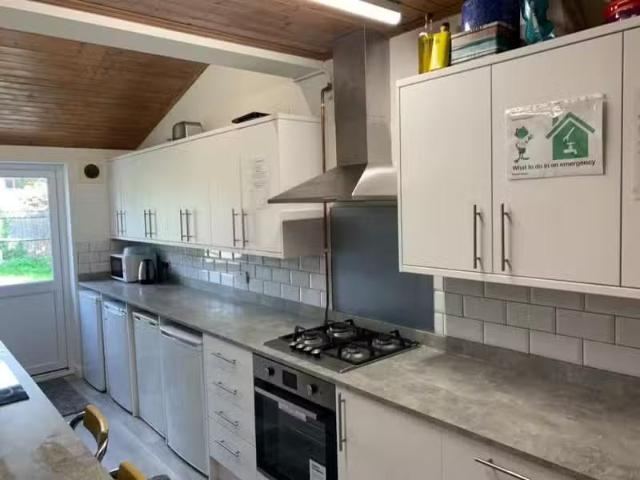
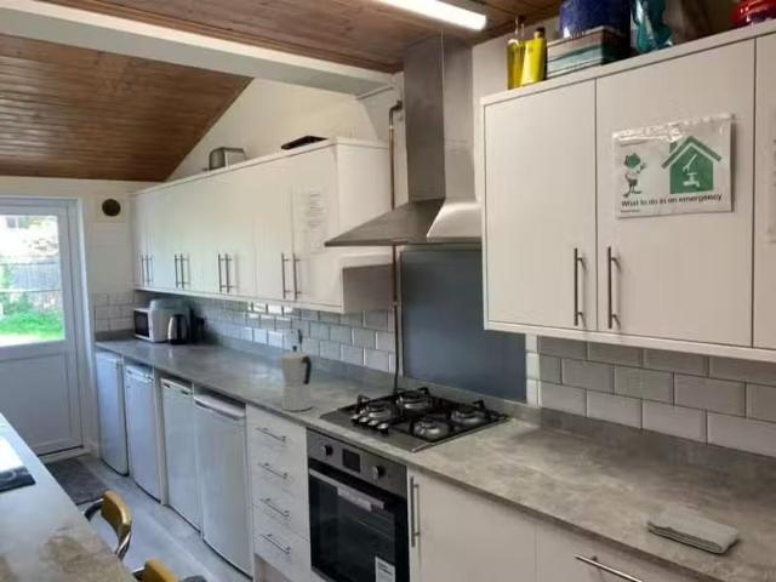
+ washcloth [645,507,741,554]
+ moka pot [279,344,314,412]
